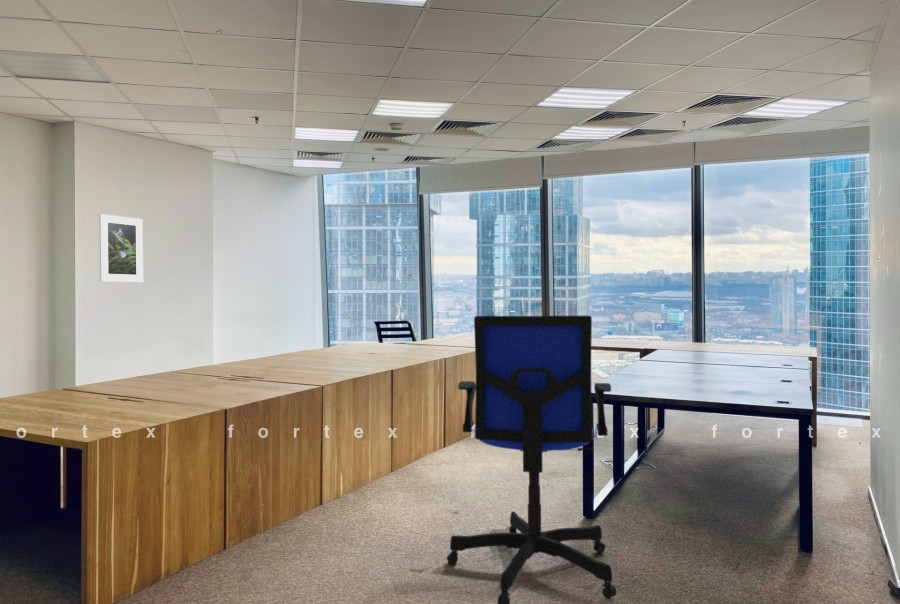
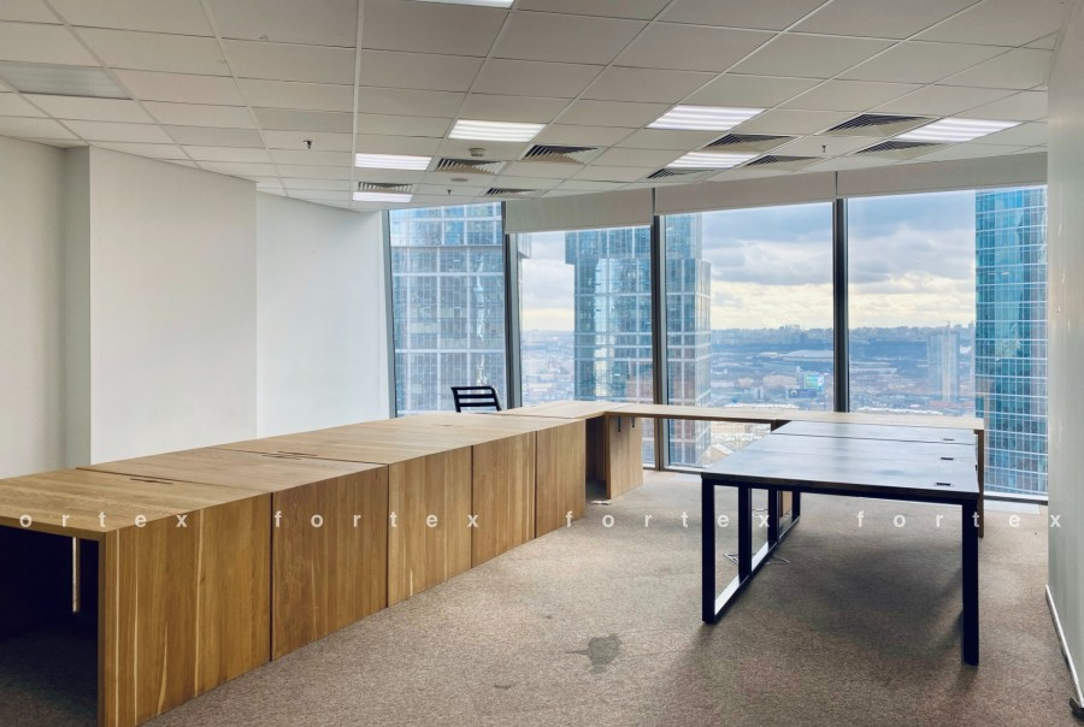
- office chair [446,315,618,604]
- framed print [98,213,144,283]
